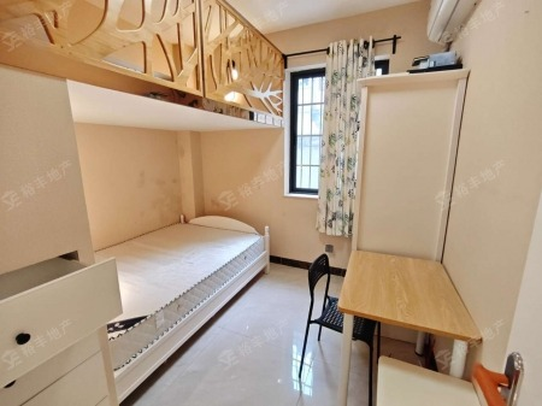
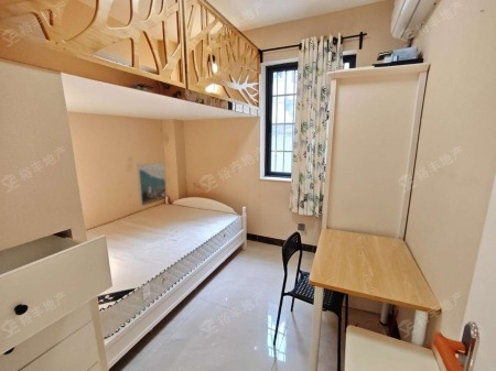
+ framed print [137,162,168,207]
